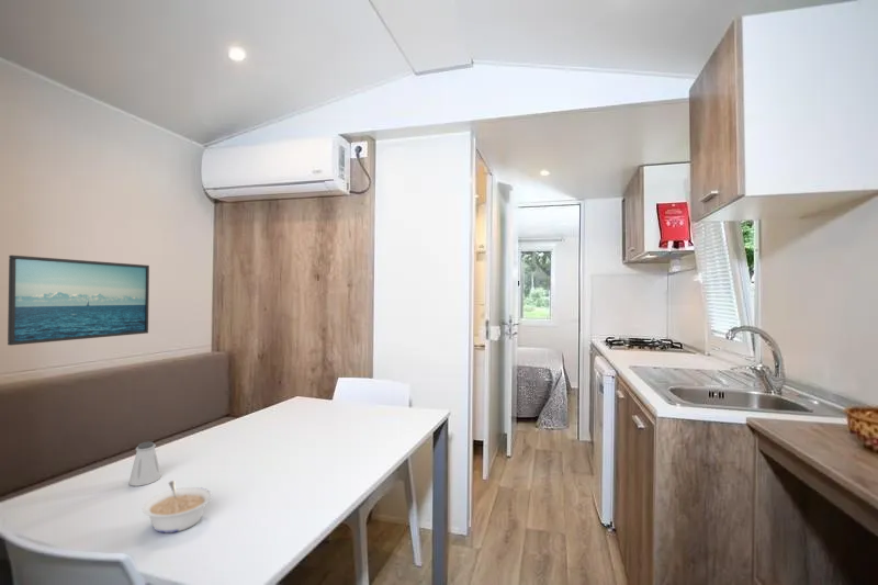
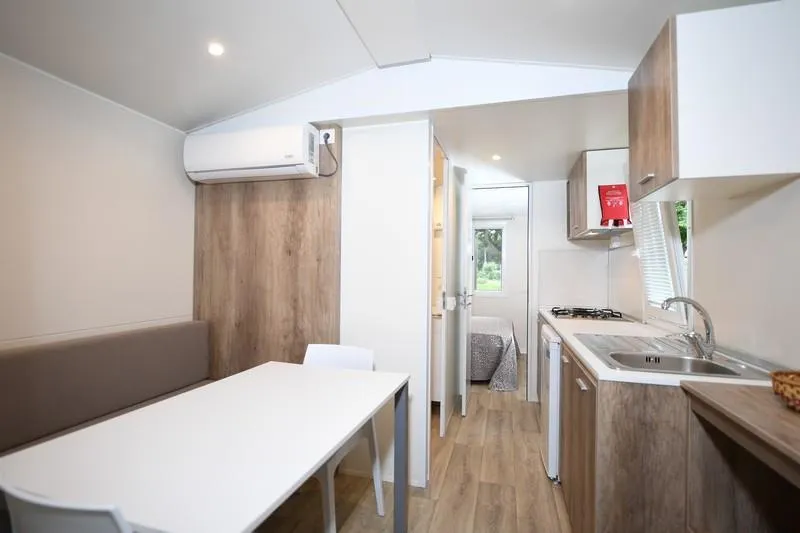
- saltshaker [127,441,162,487]
- legume [142,480,213,535]
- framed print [7,255,150,347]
